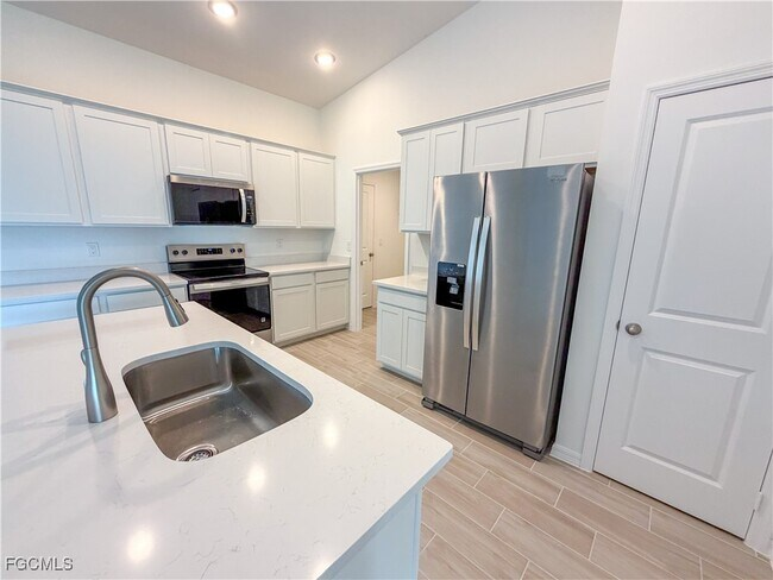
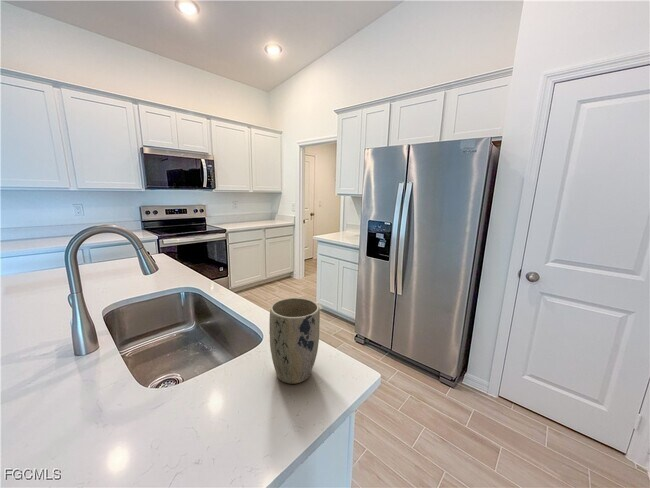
+ plant pot [268,297,321,385]
